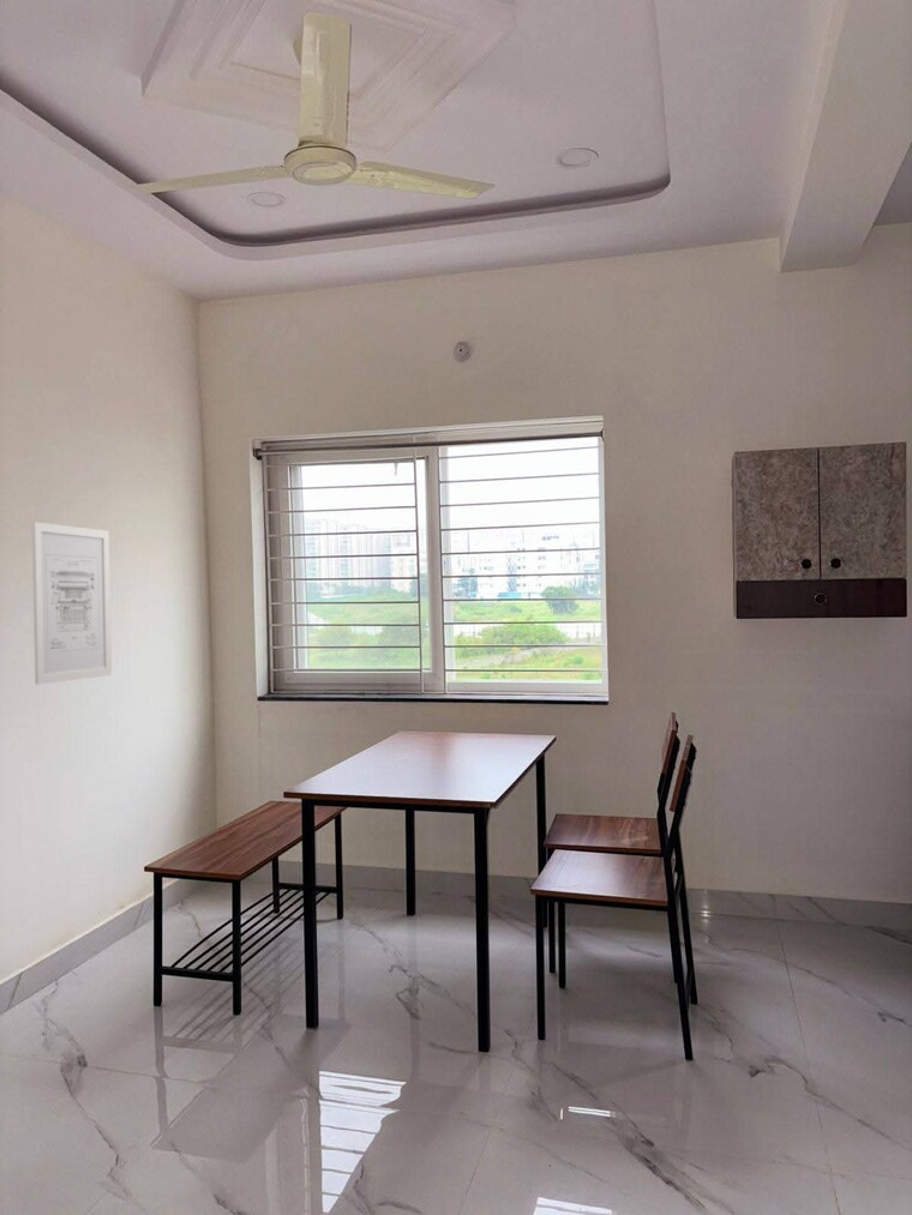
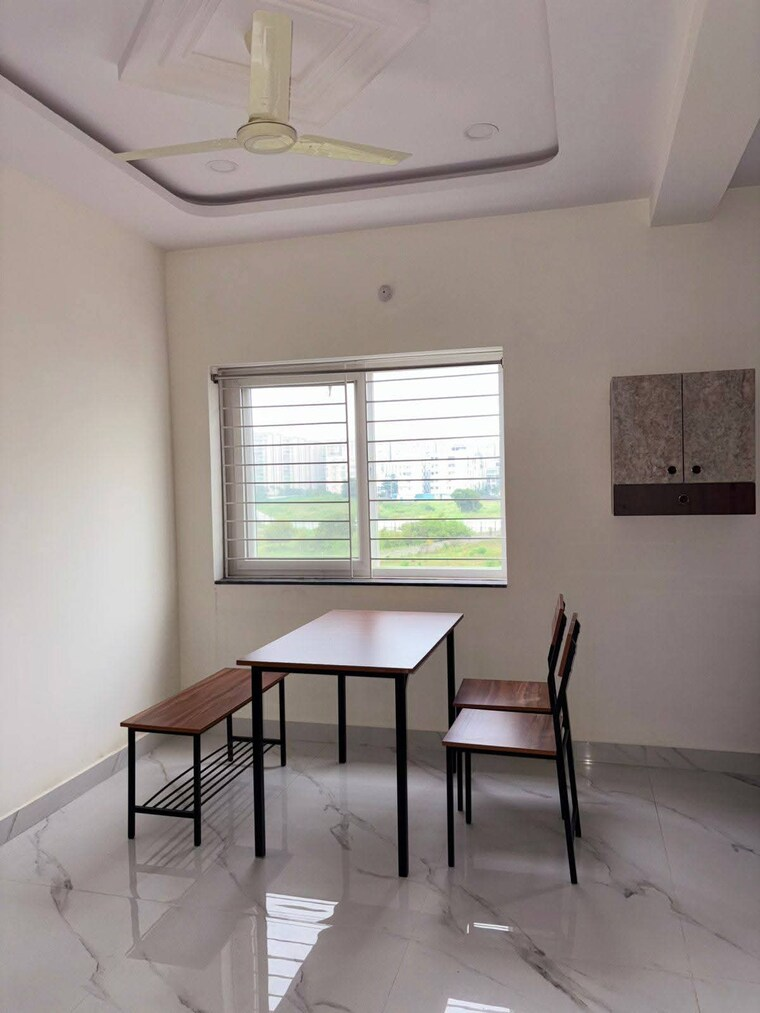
- wall art [31,521,113,686]
